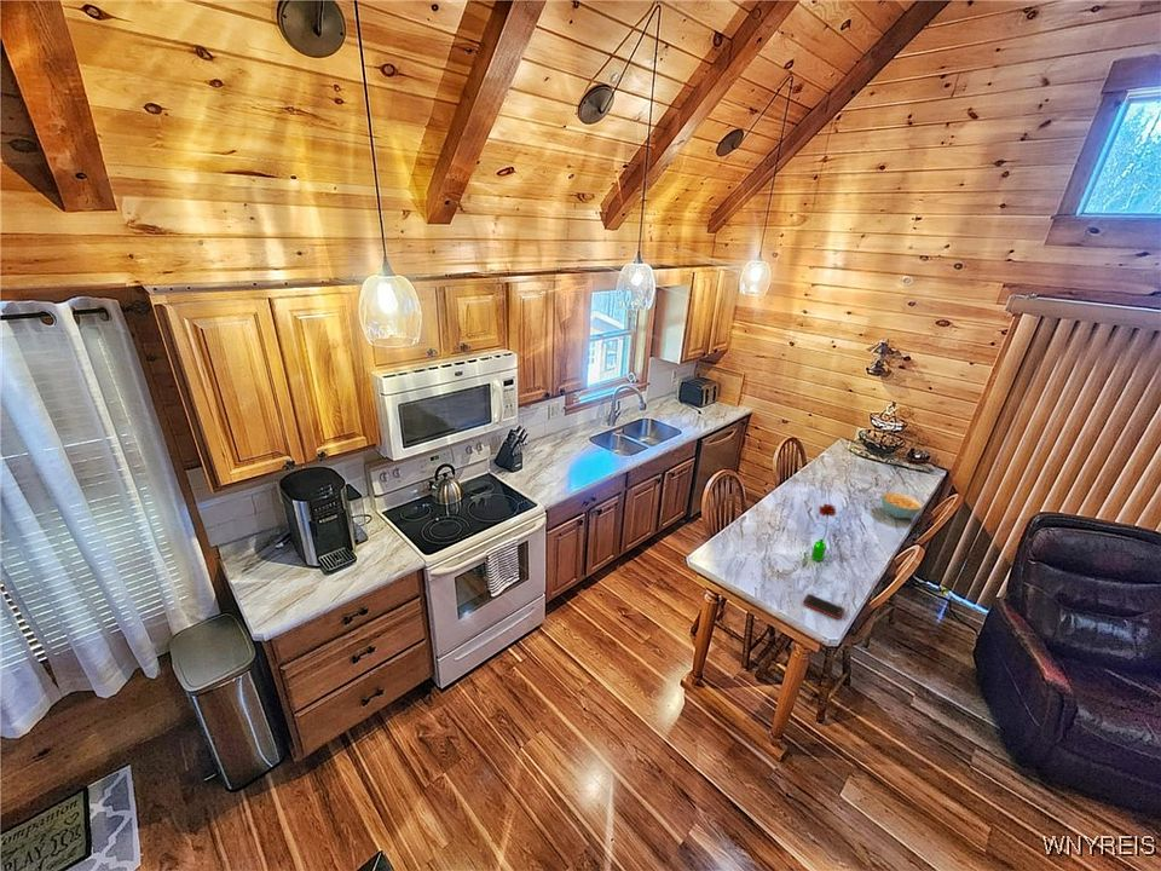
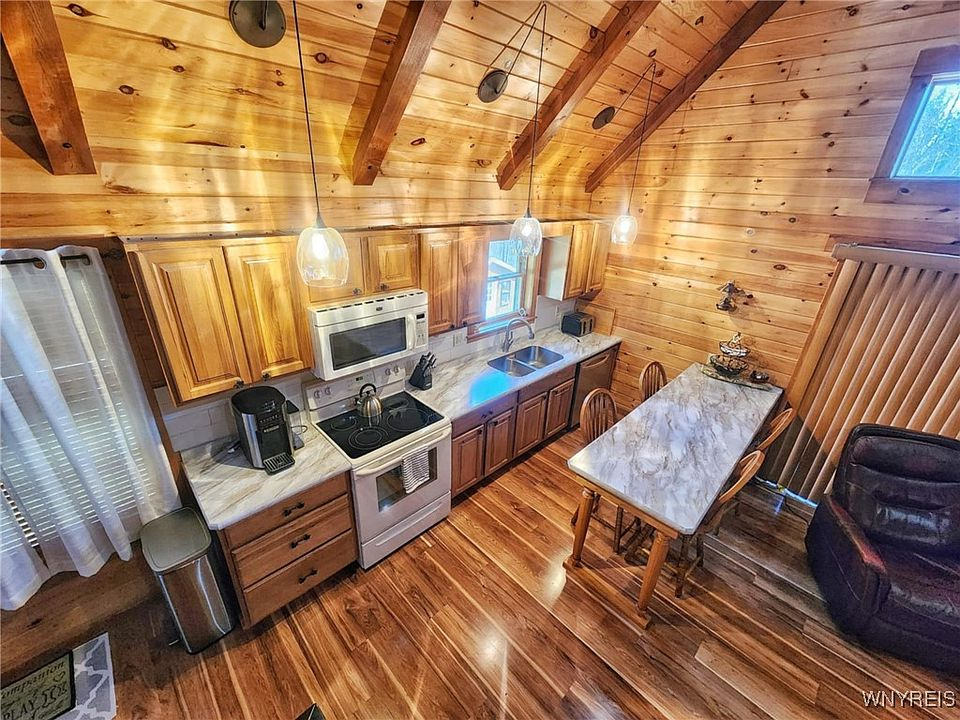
- flower [810,502,838,563]
- cereal bowl [880,491,924,519]
- cell phone [802,593,845,621]
